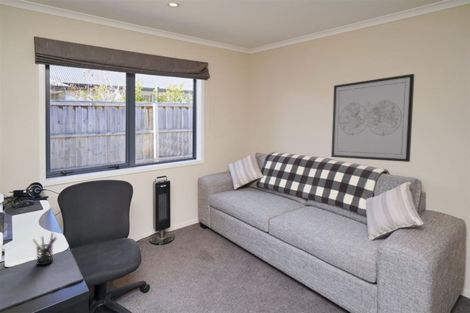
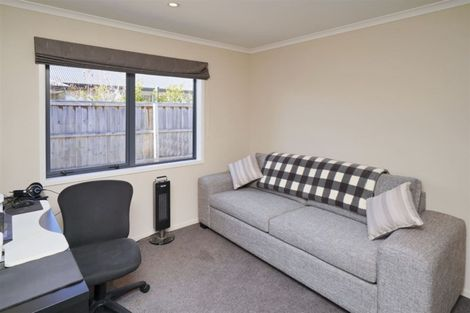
- wall art [330,73,415,163]
- pen holder [32,232,58,266]
